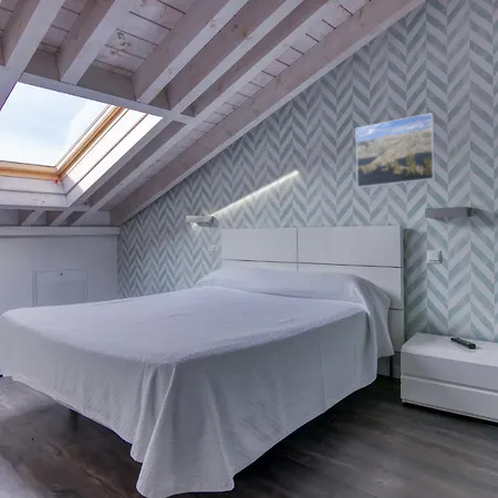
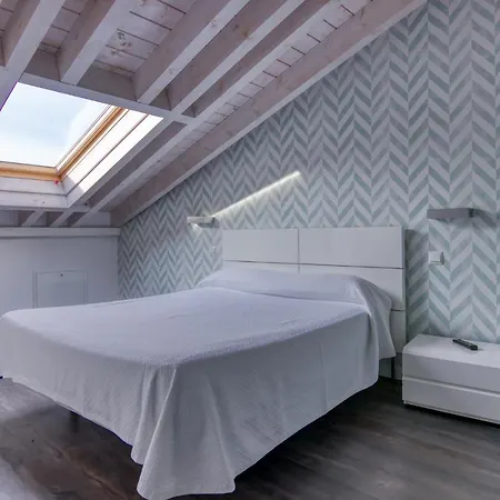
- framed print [355,112,436,189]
